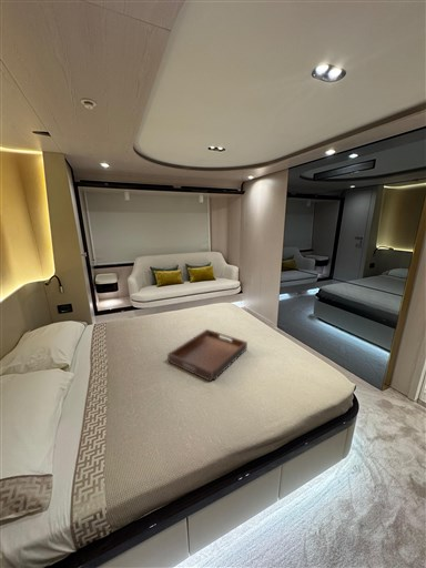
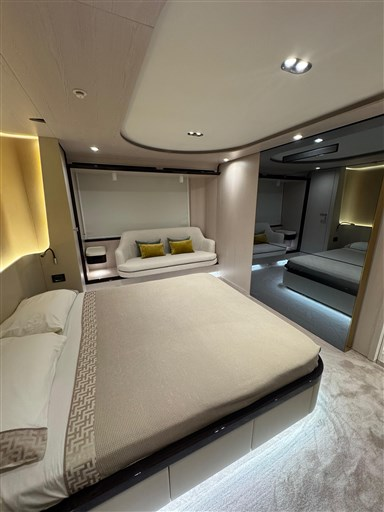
- serving tray [166,328,248,383]
